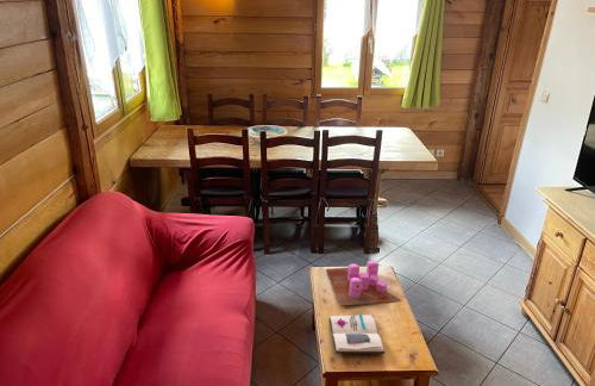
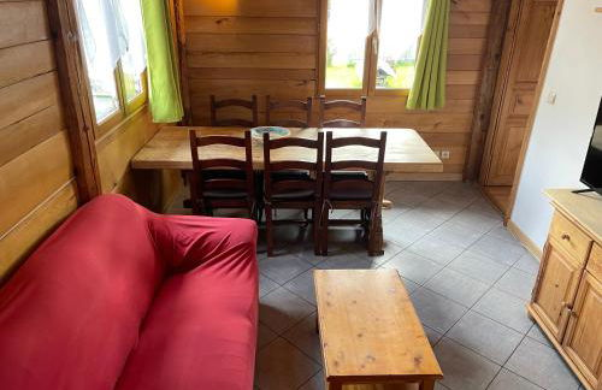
- book [328,313,386,355]
- candle [325,260,403,306]
